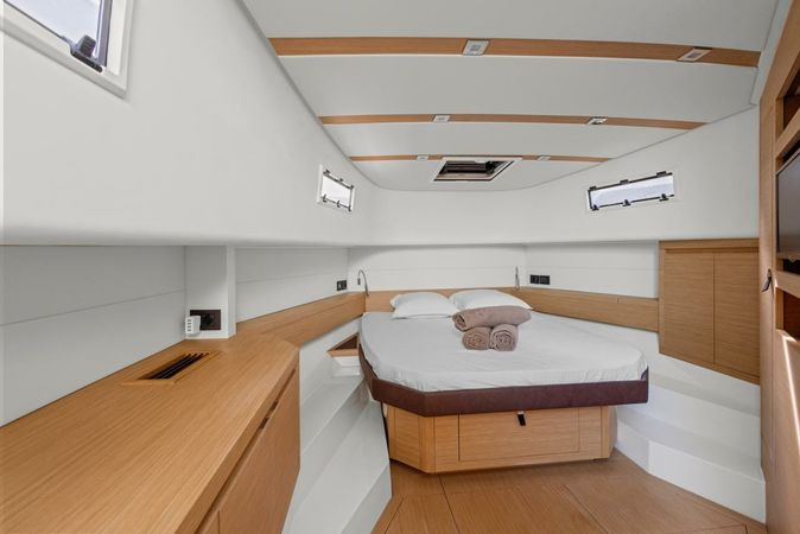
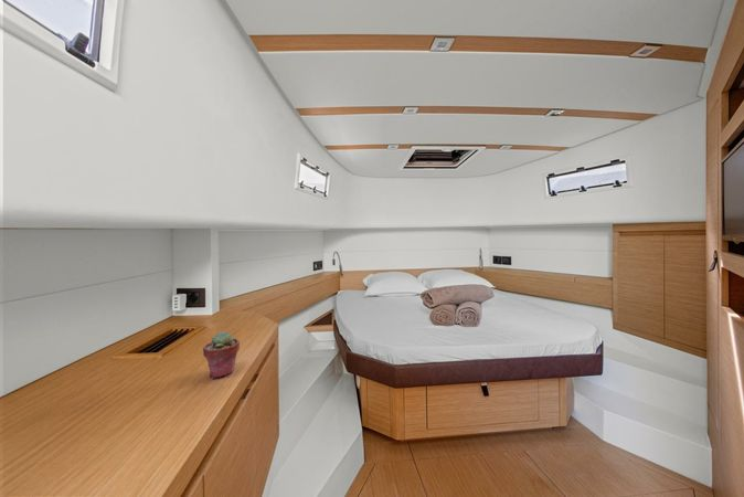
+ potted succulent [202,330,241,380]
